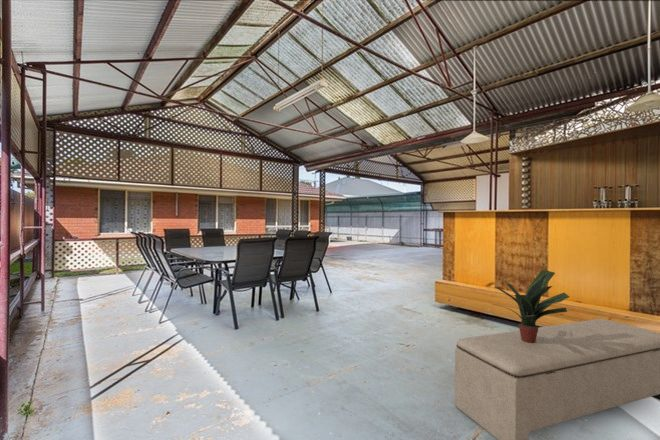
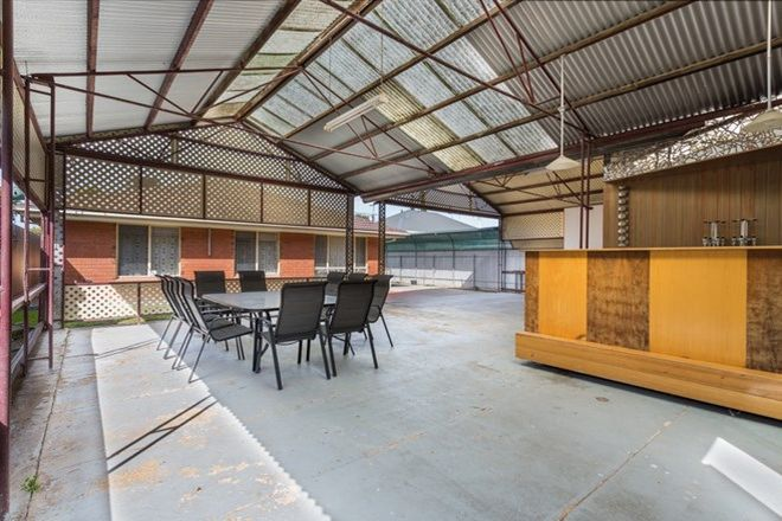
- potted plant [493,269,570,343]
- bench [454,318,660,440]
